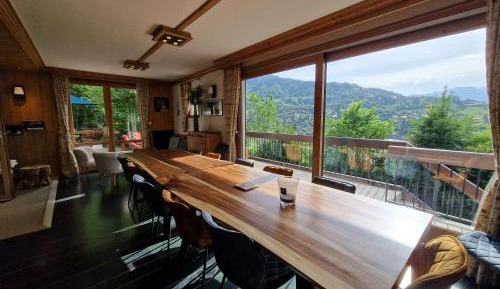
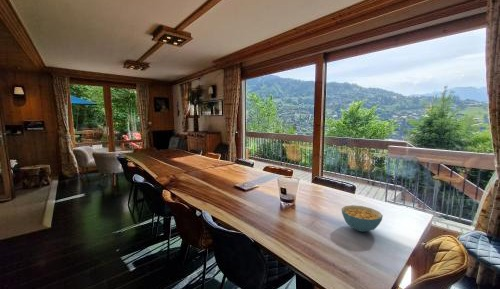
+ cereal bowl [341,204,384,233]
